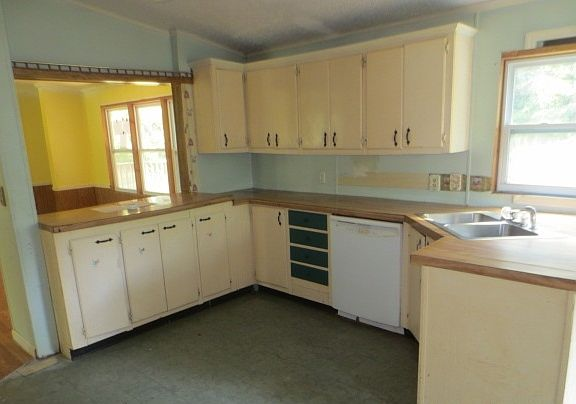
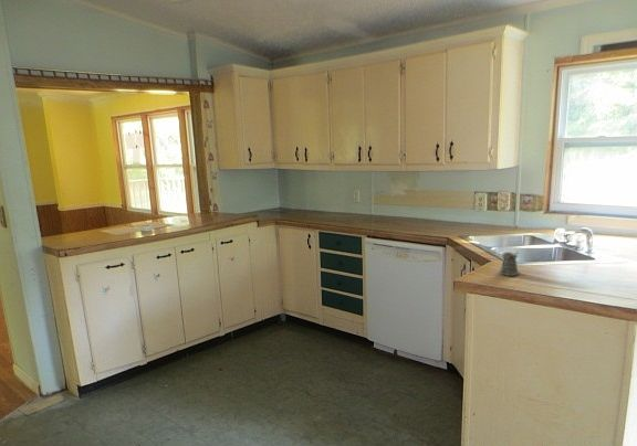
+ pepper shaker [498,251,521,277]
